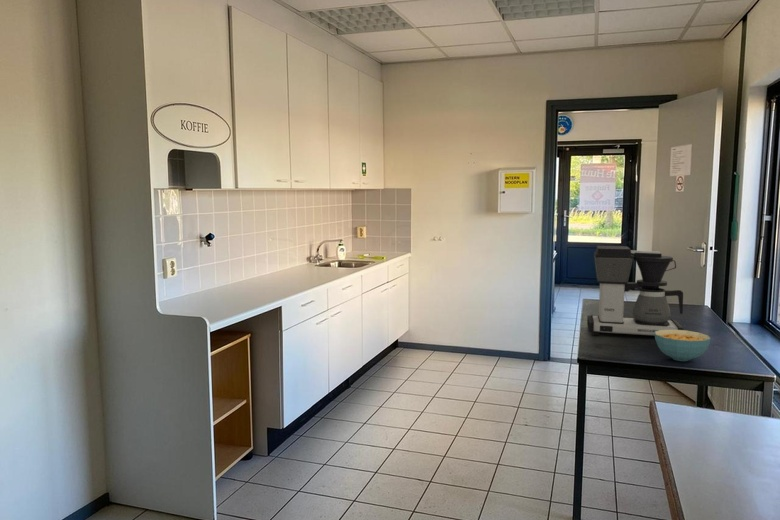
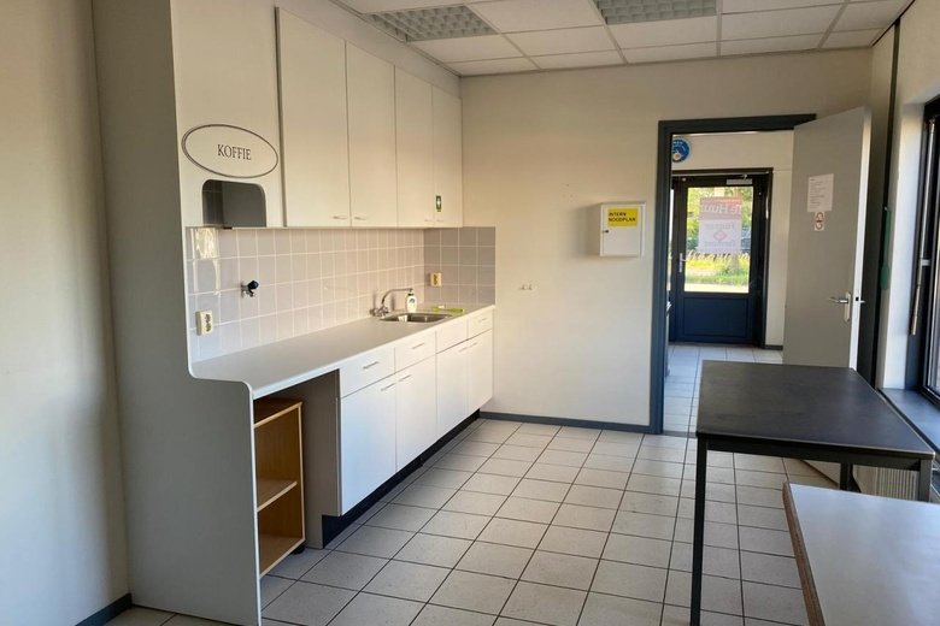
- coffee maker [586,245,684,336]
- cereal bowl [654,329,711,362]
